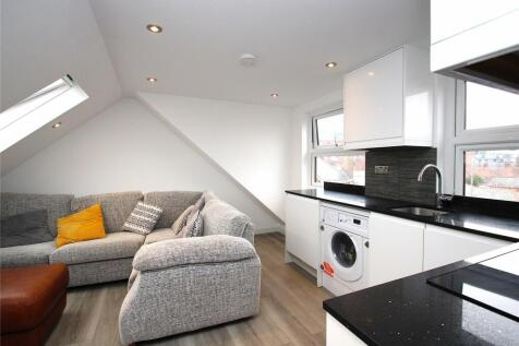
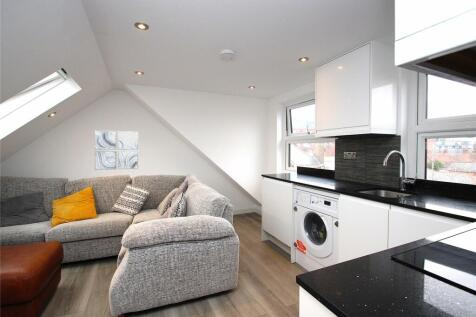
+ wall art [94,129,139,171]
